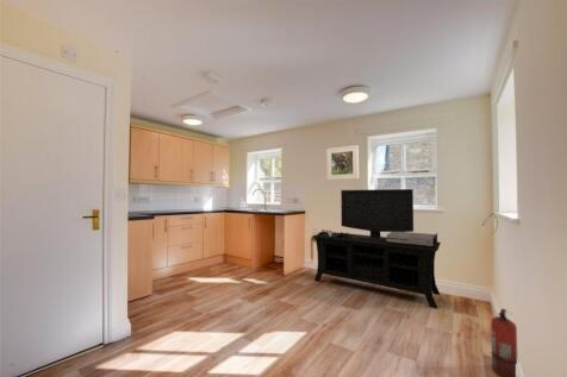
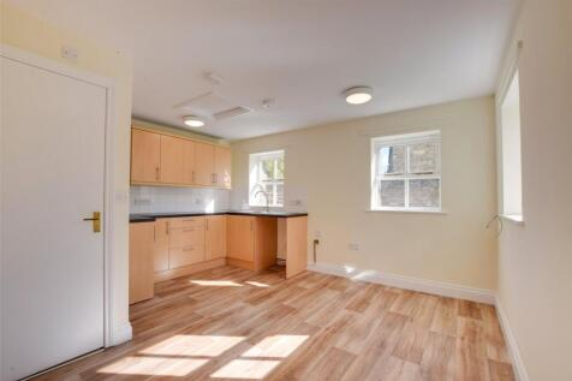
- media console [311,188,442,309]
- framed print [325,144,360,181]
- fire extinguisher [490,307,518,377]
